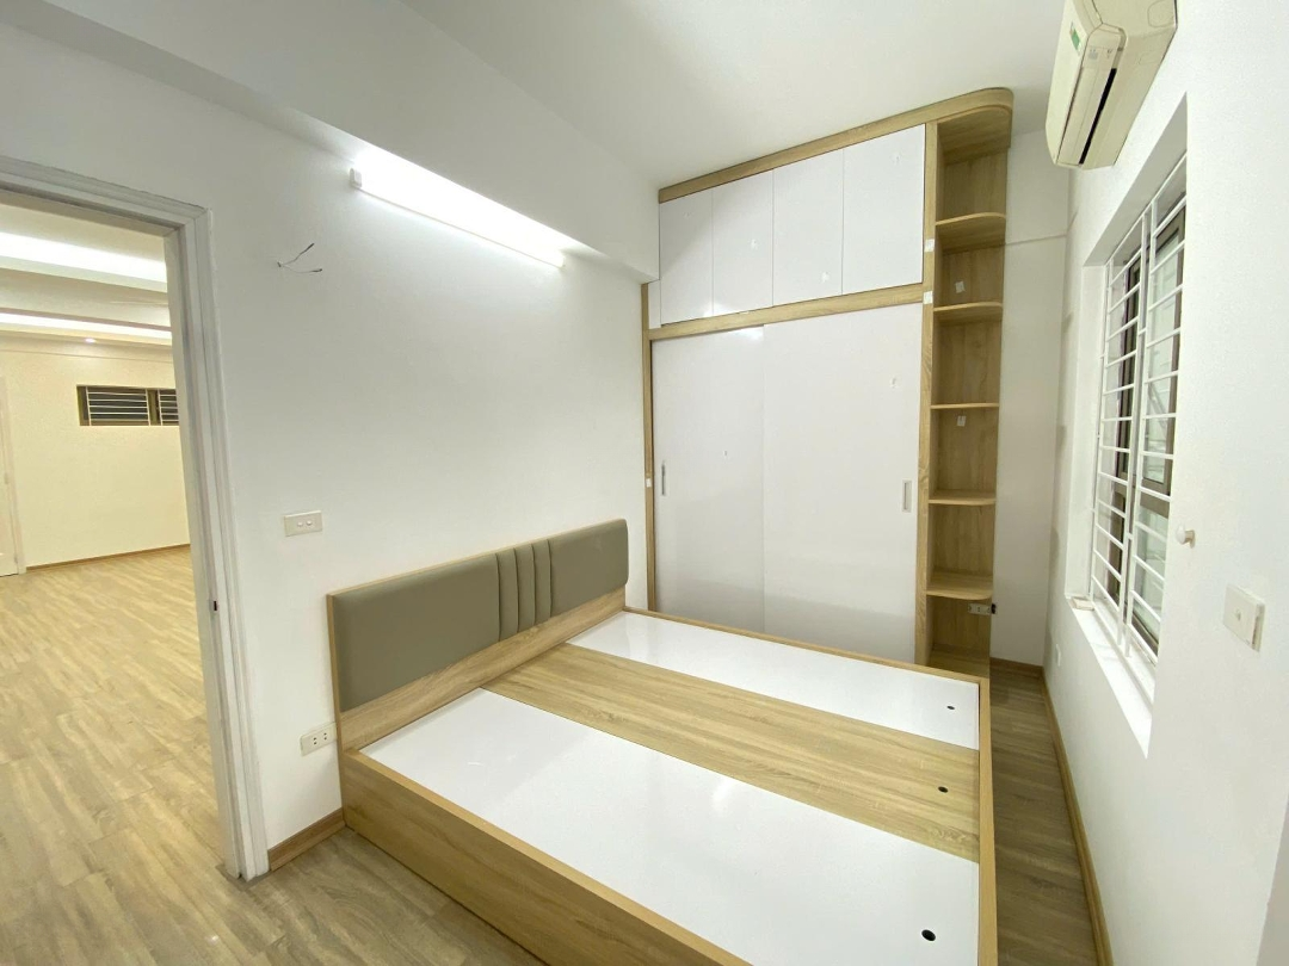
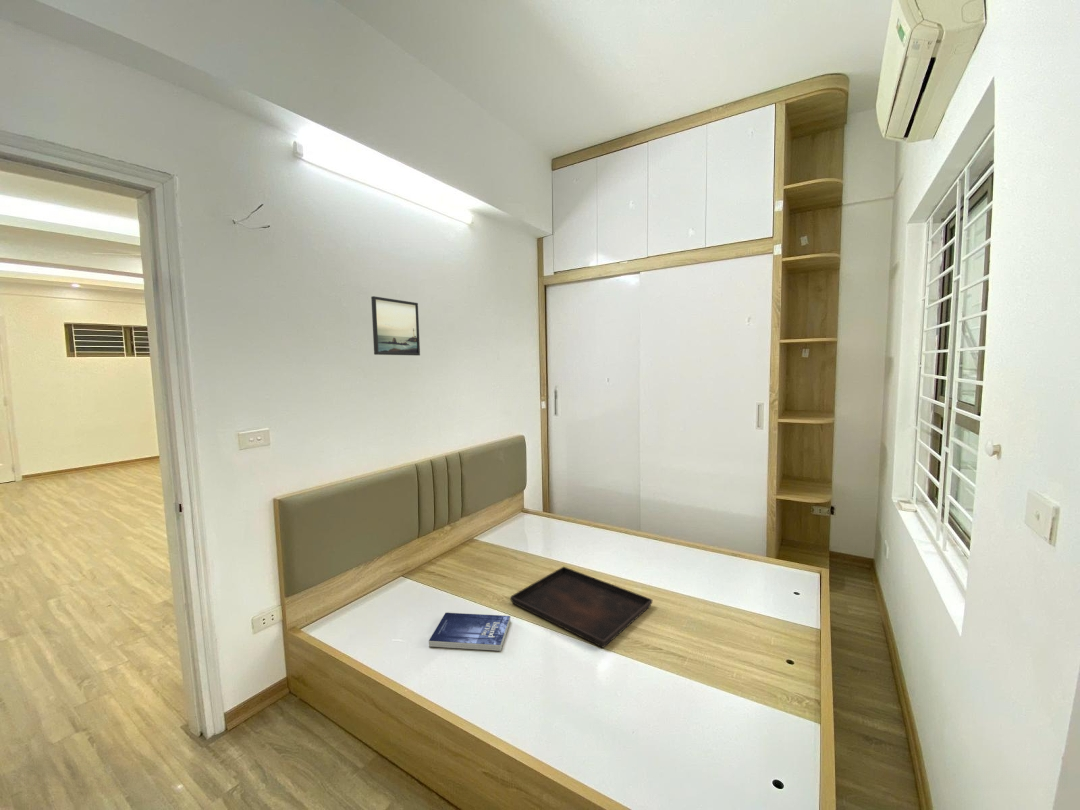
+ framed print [370,295,421,357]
+ book [428,612,511,652]
+ serving tray [509,566,653,649]
